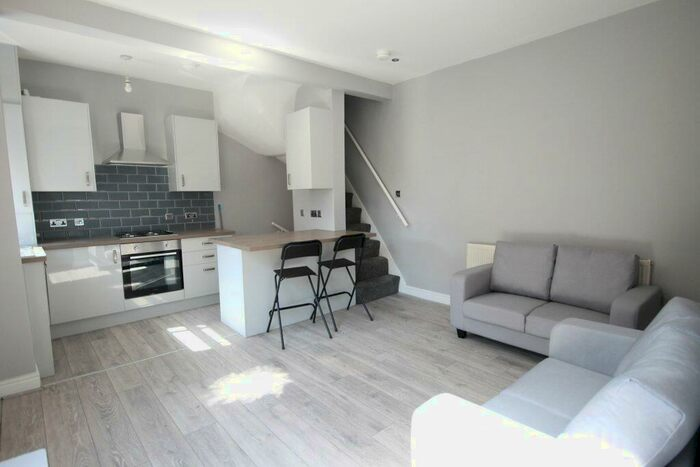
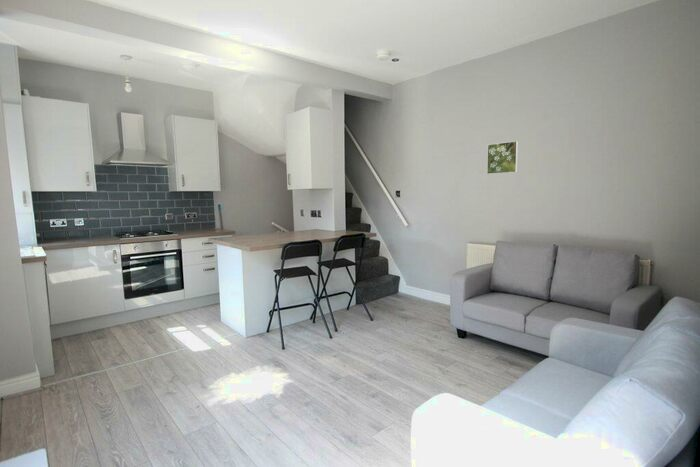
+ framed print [486,140,519,175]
